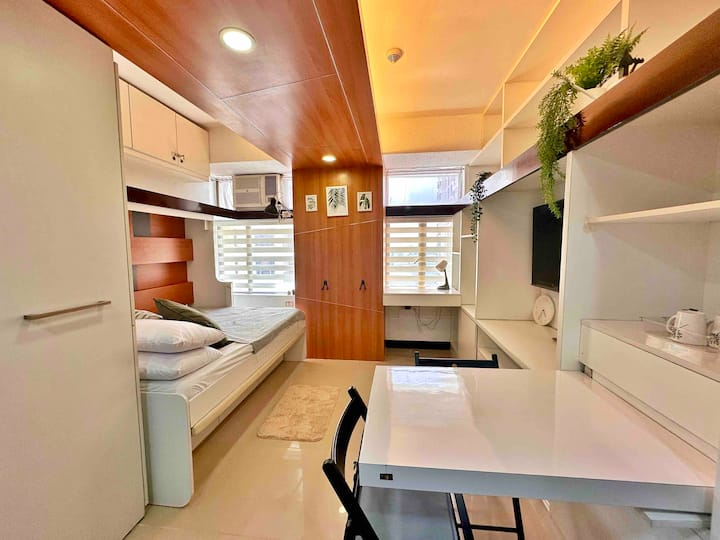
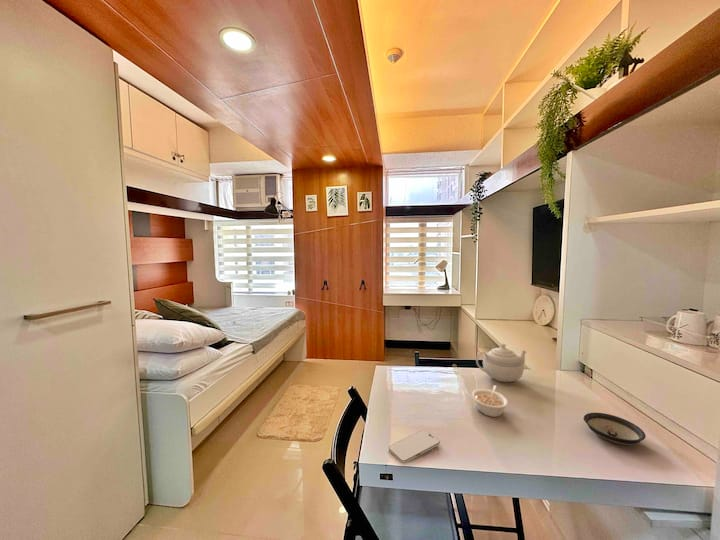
+ legume [471,384,509,418]
+ smartphone [388,429,441,464]
+ saucer [583,412,647,446]
+ teapot [475,342,528,383]
